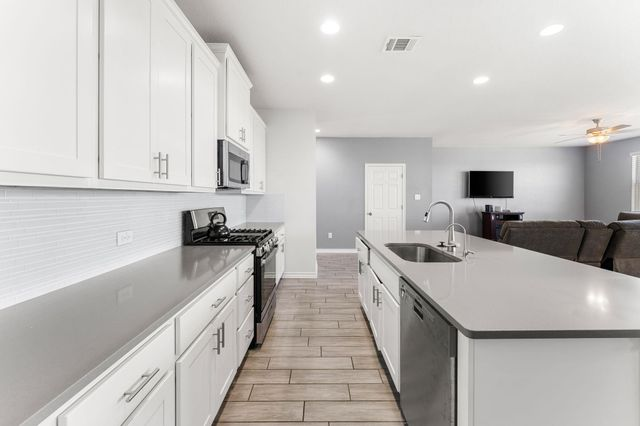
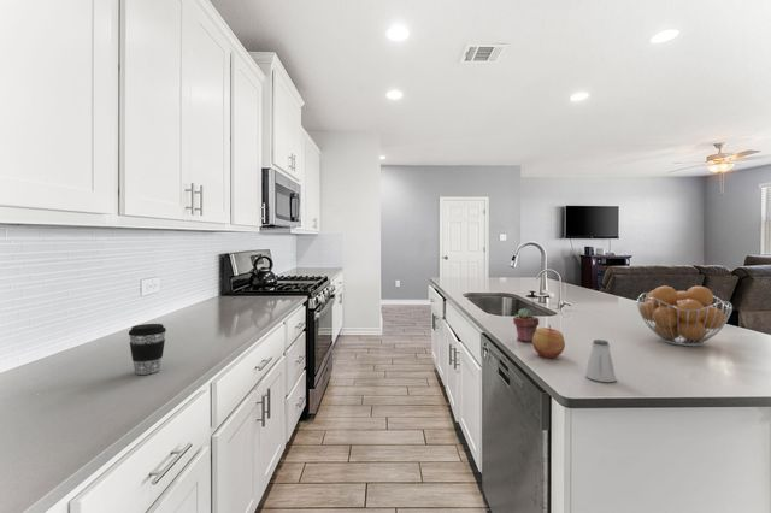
+ potted succulent [512,307,540,343]
+ apple [531,324,566,359]
+ coffee cup [128,323,167,376]
+ saltshaker [584,338,617,383]
+ fruit basket [635,285,734,347]
